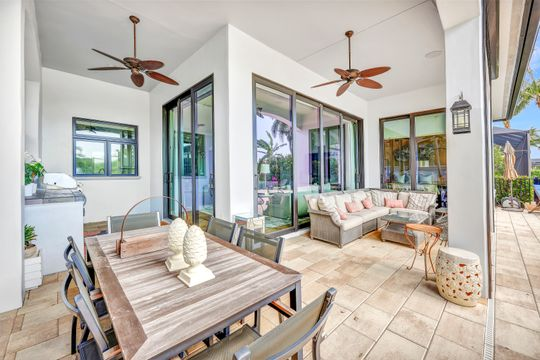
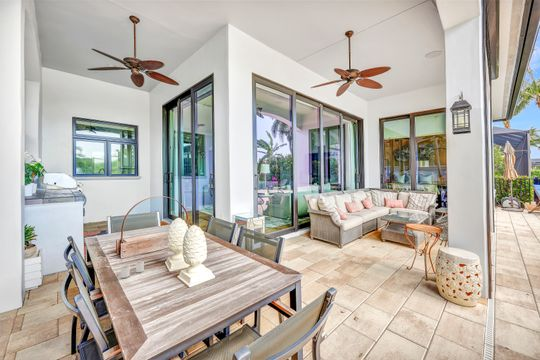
+ drinking glass [120,260,145,279]
